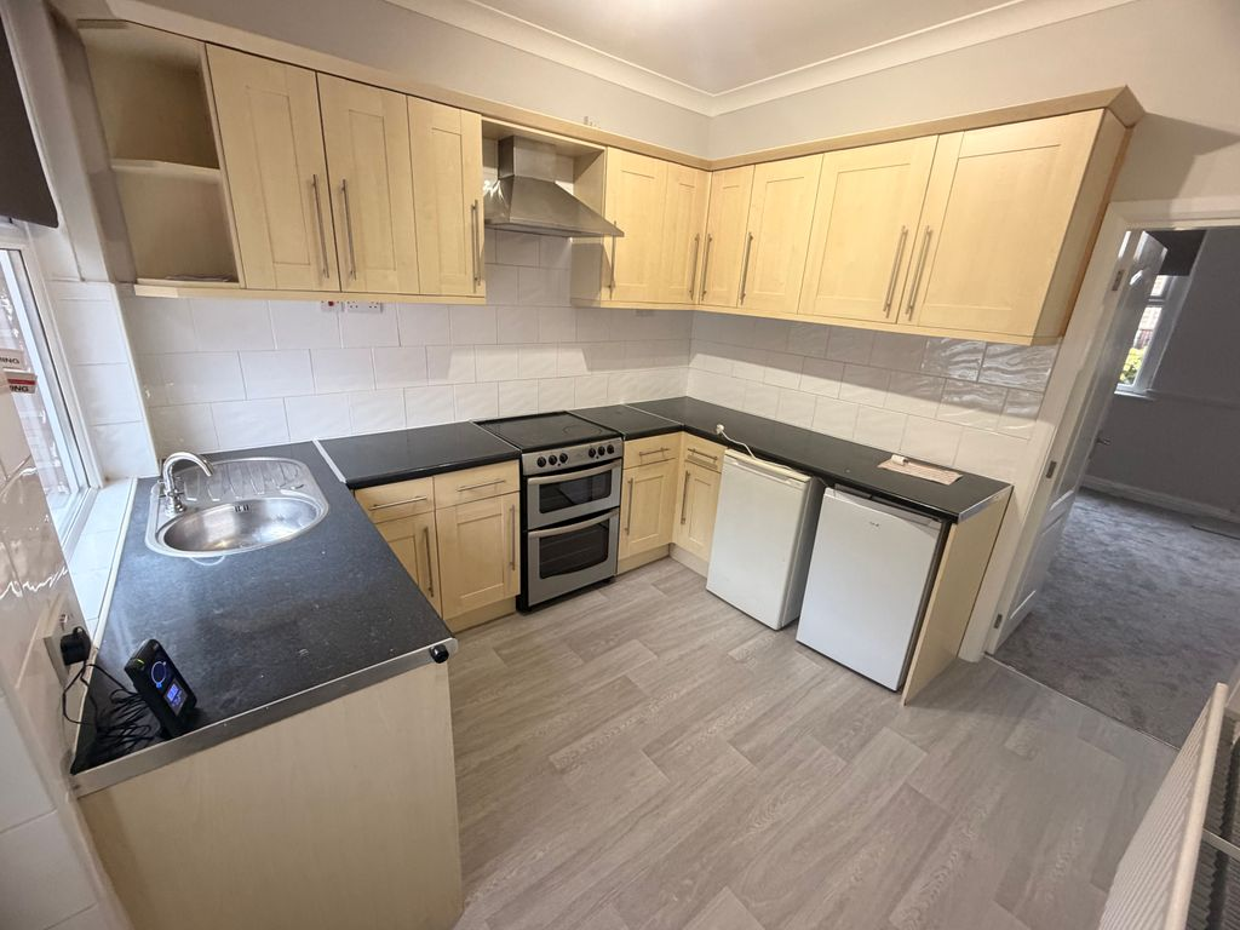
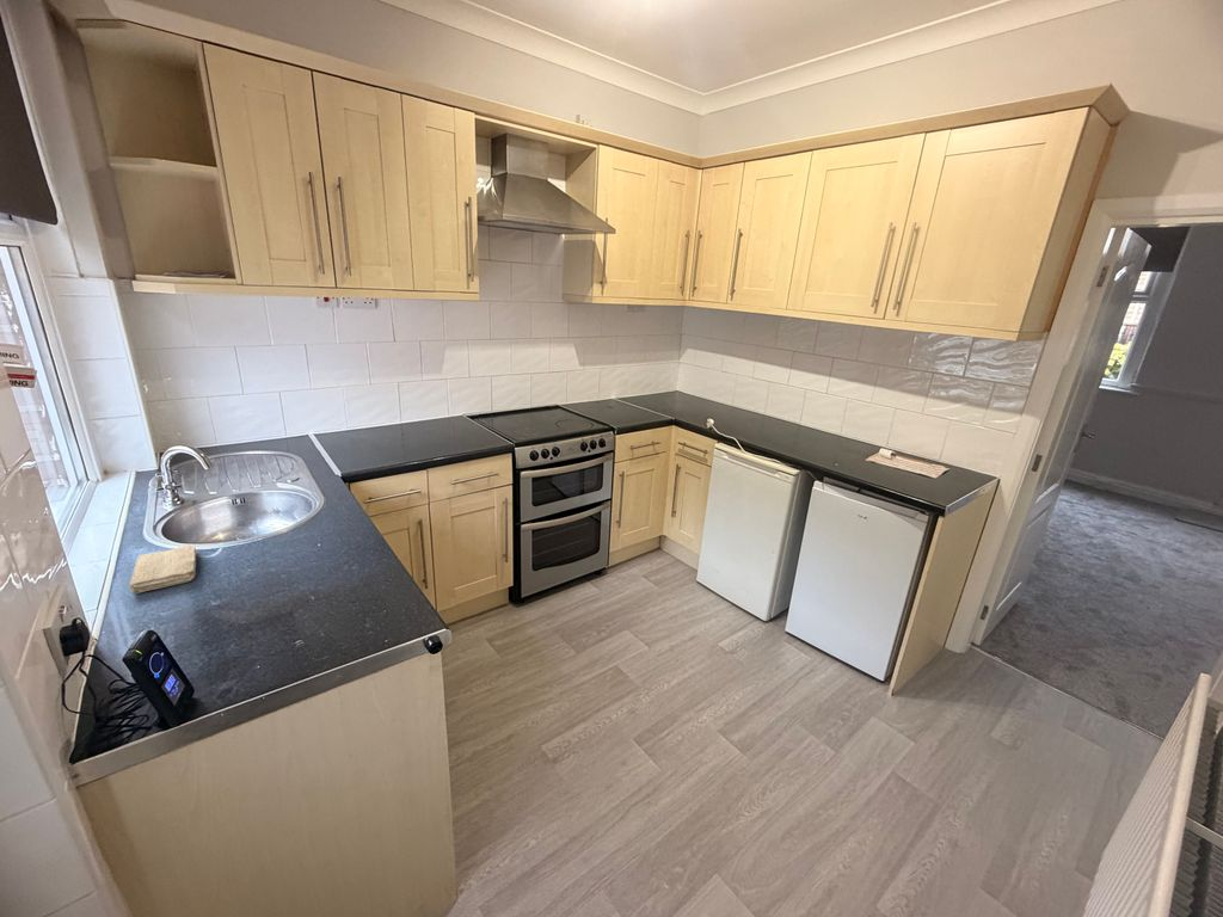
+ washcloth [128,543,197,595]
